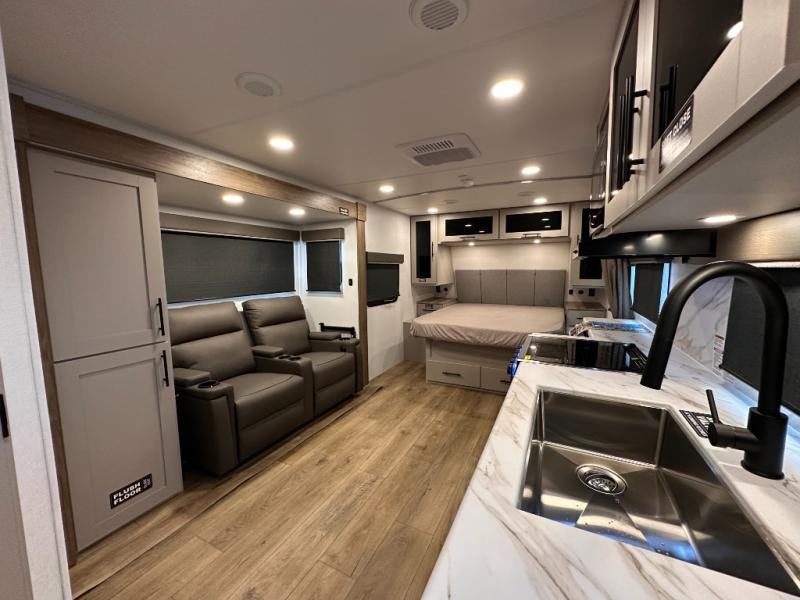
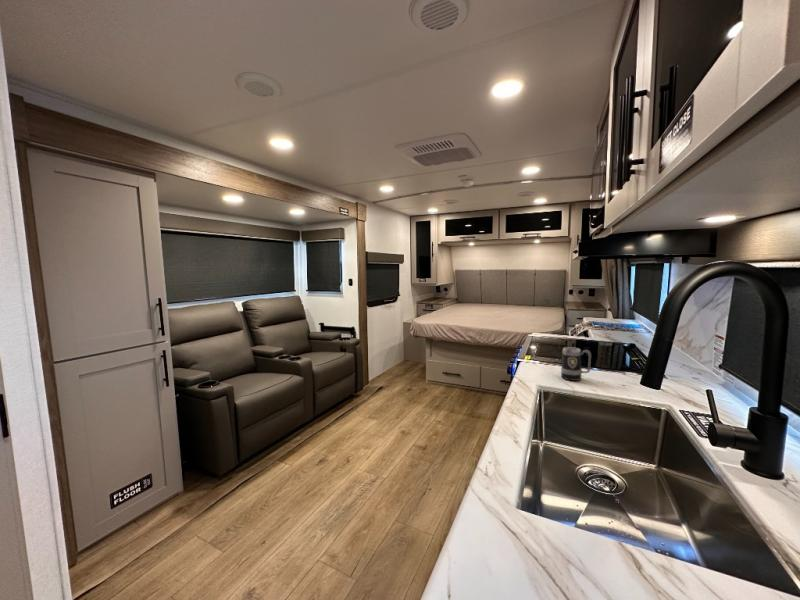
+ mug [560,346,592,382]
